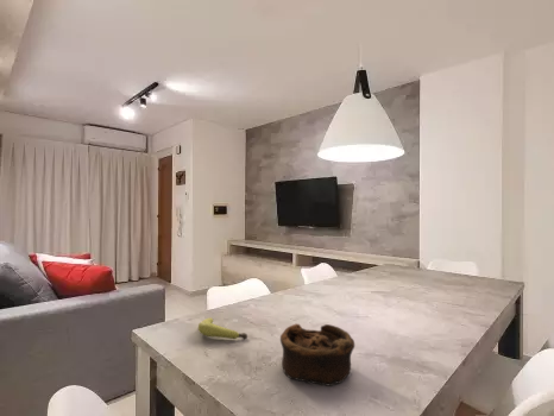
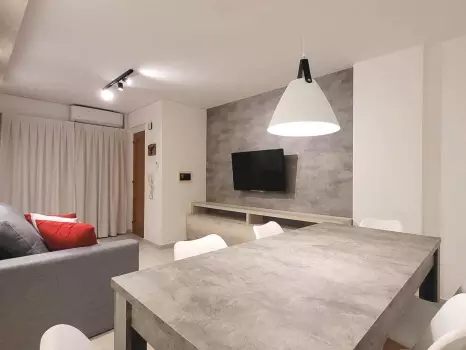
- banana [196,317,248,340]
- bowl [279,322,355,387]
